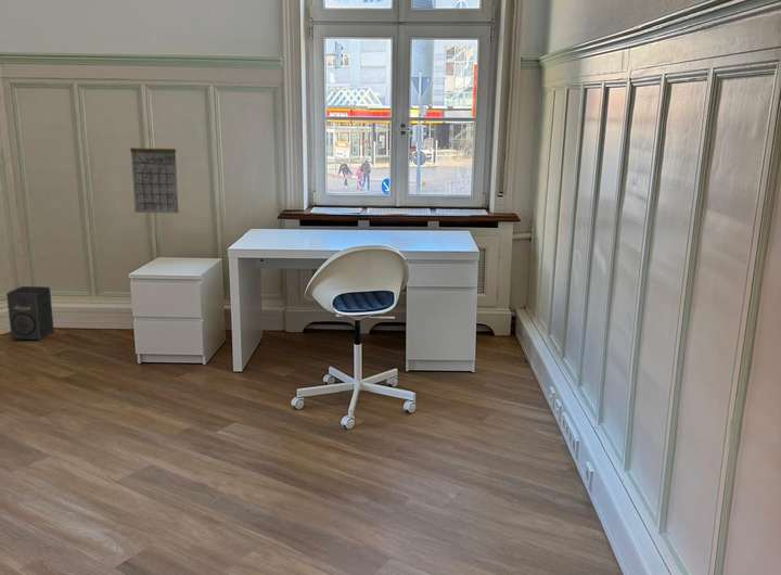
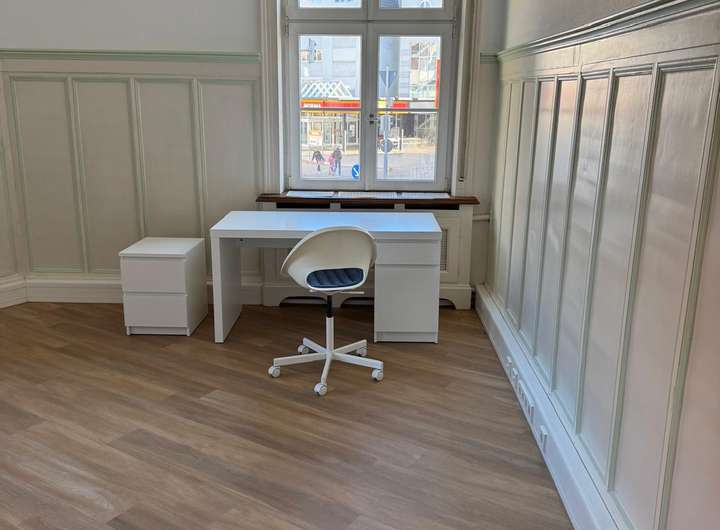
- calendar [129,132,180,215]
- speaker [5,285,55,341]
